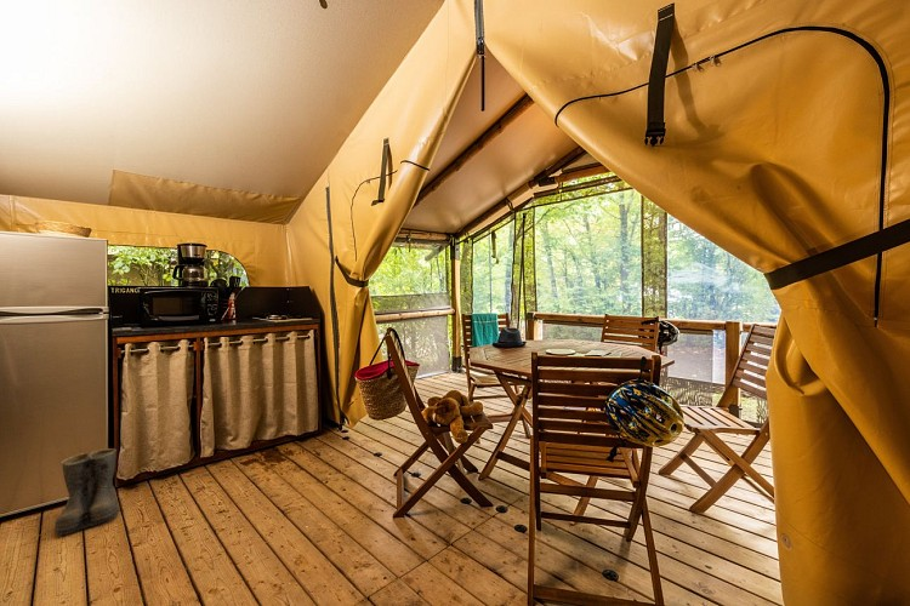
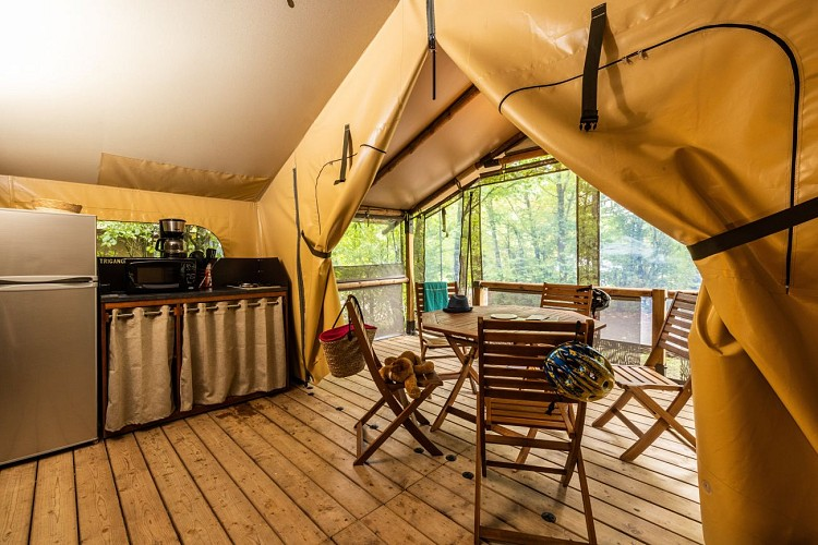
- boots [53,447,120,537]
